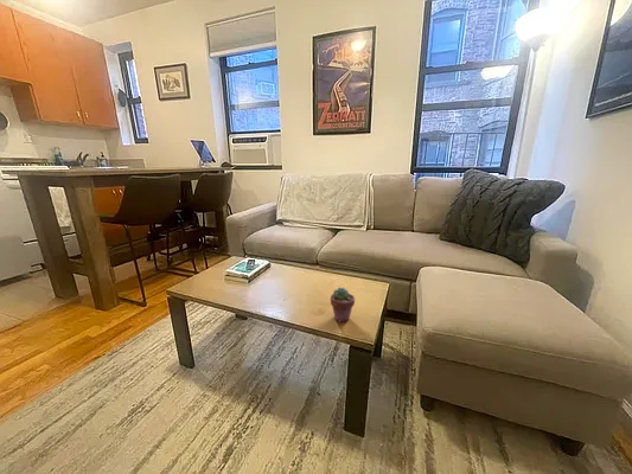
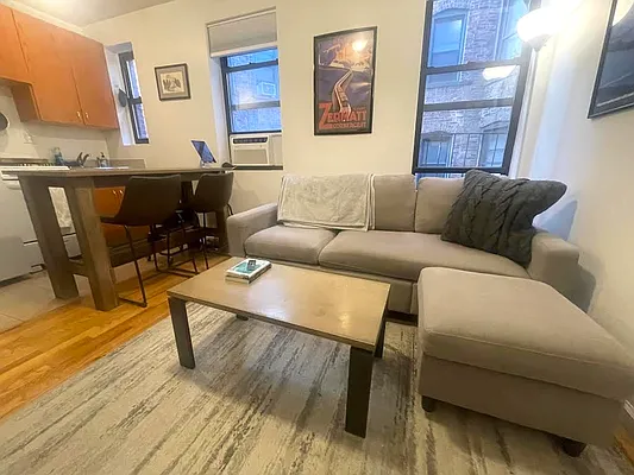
- potted succulent [330,287,356,324]
